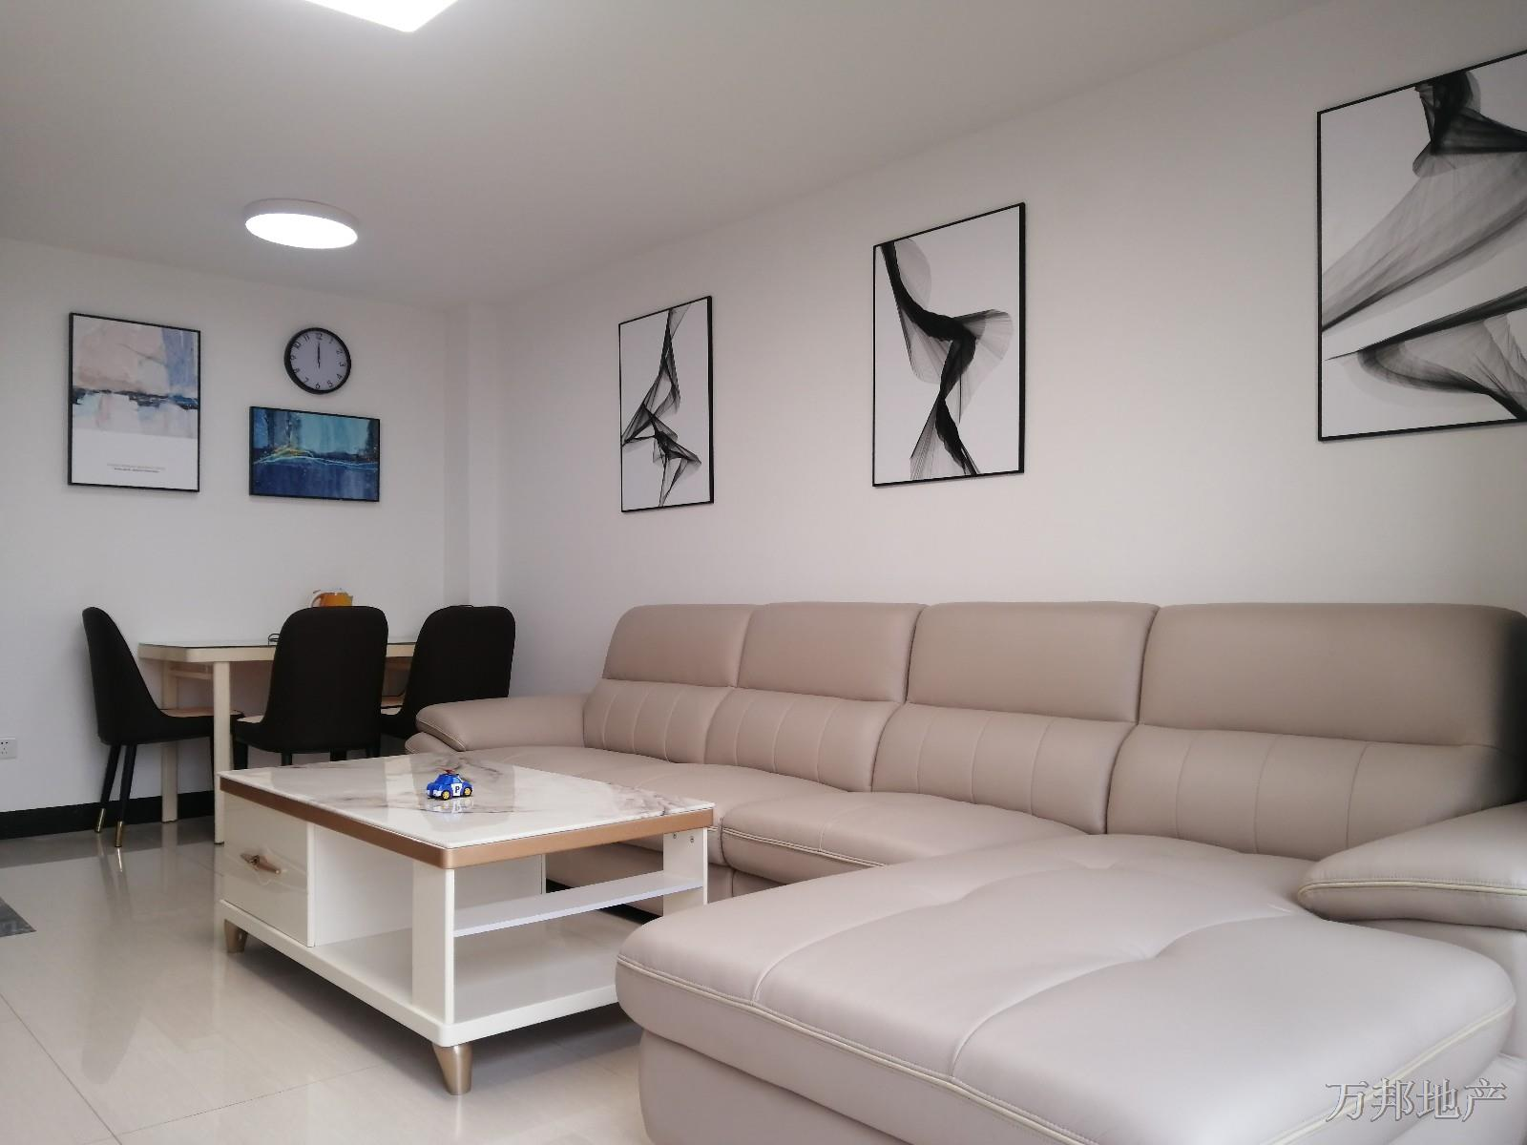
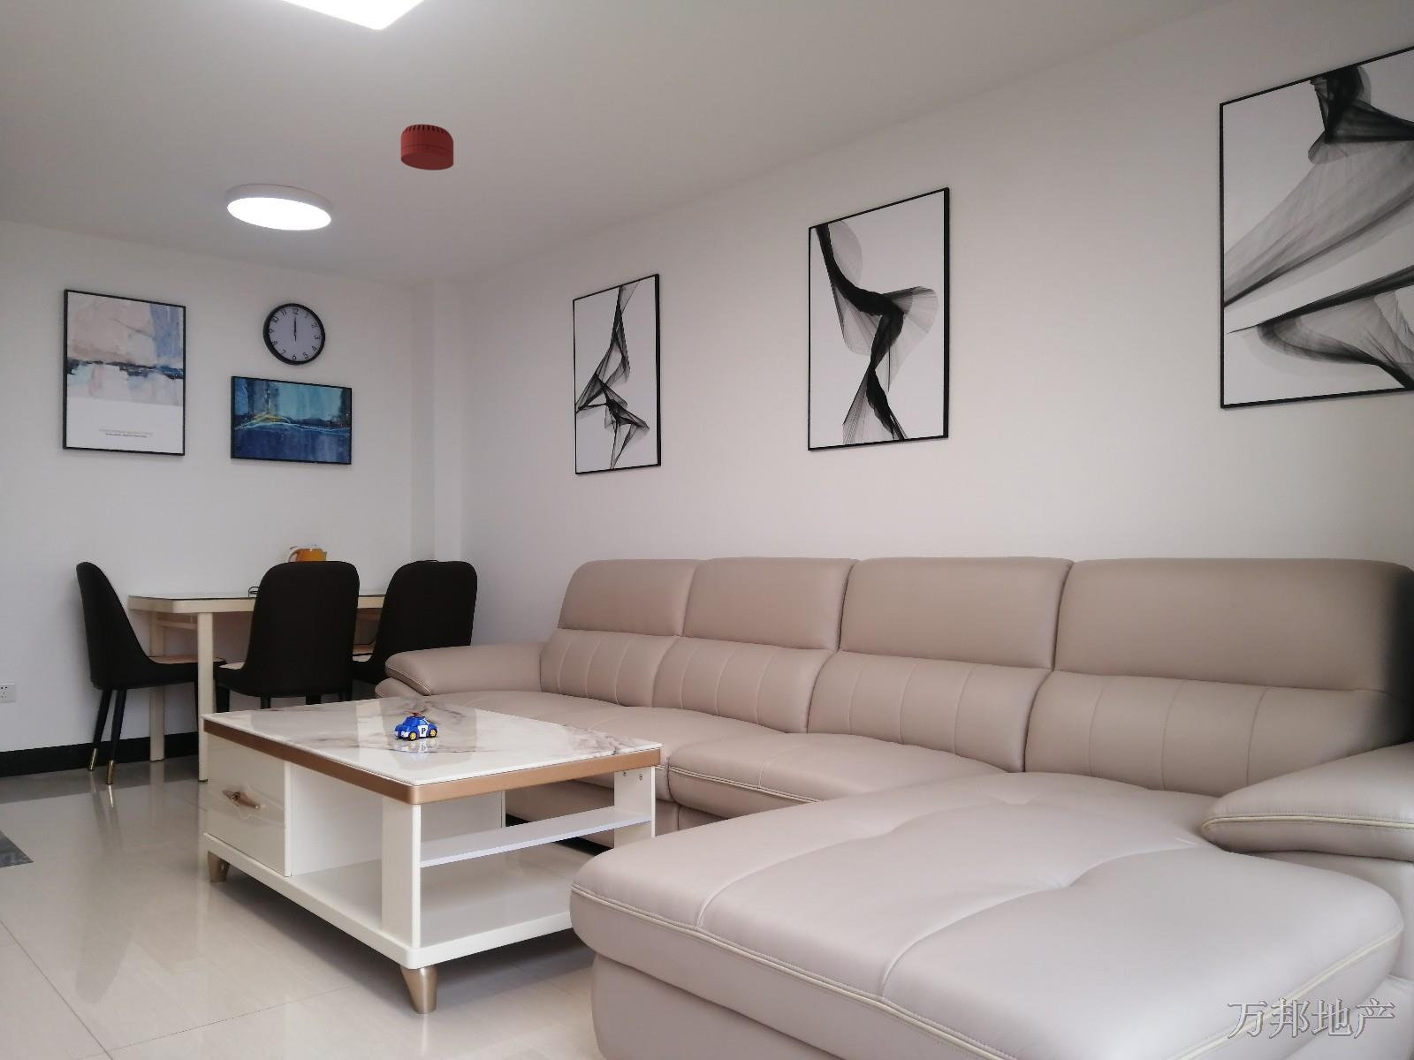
+ smoke detector [400,124,454,171]
